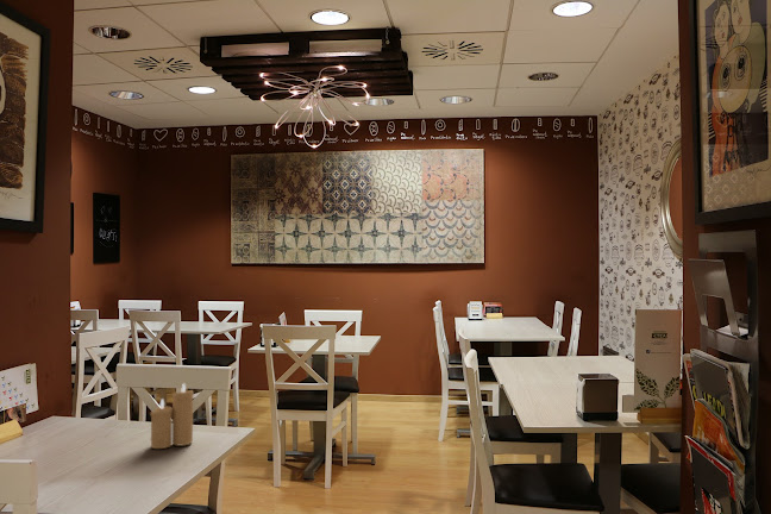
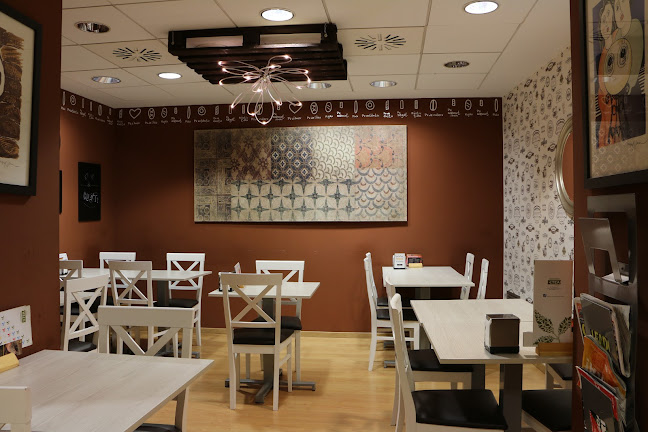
- candle [149,382,194,450]
